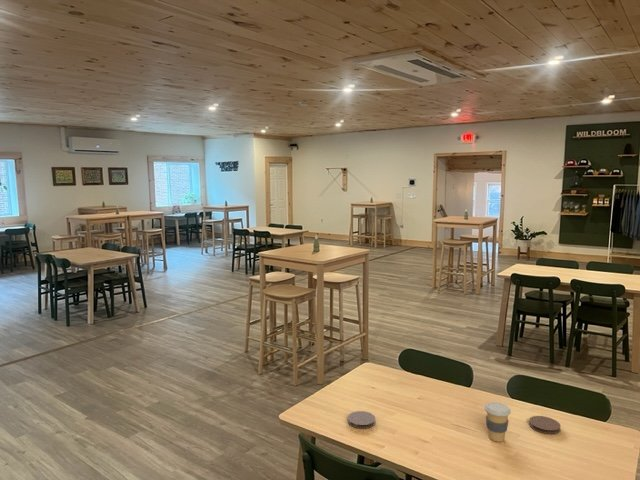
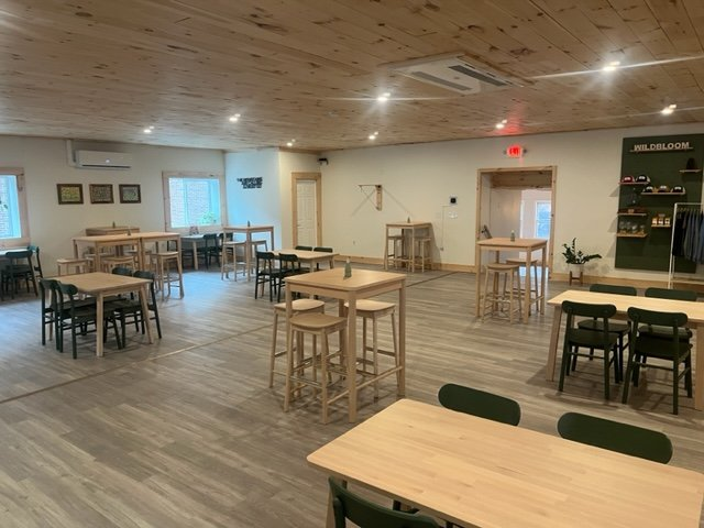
- coaster [347,410,376,430]
- coaster [528,415,562,435]
- coffee cup [484,401,512,443]
